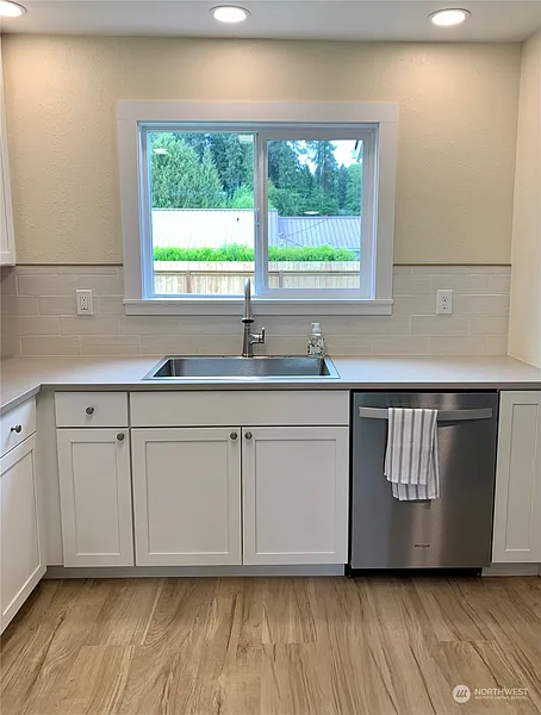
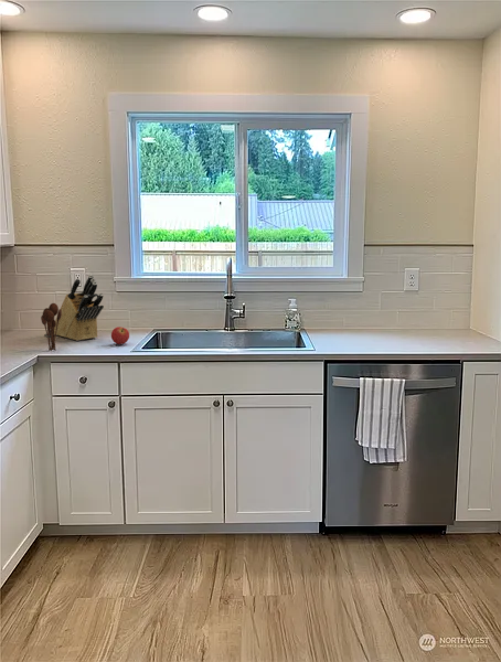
+ fruit [110,325,130,345]
+ utensil holder [40,302,62,352]
+ knife block [54,274,105,342]
